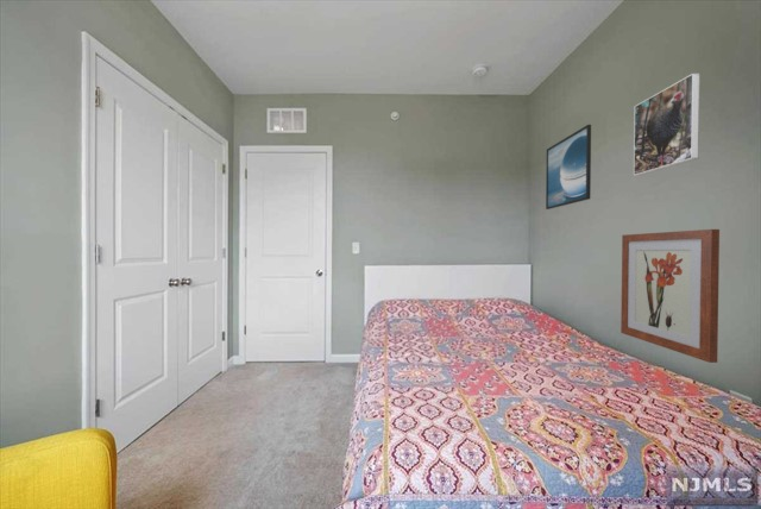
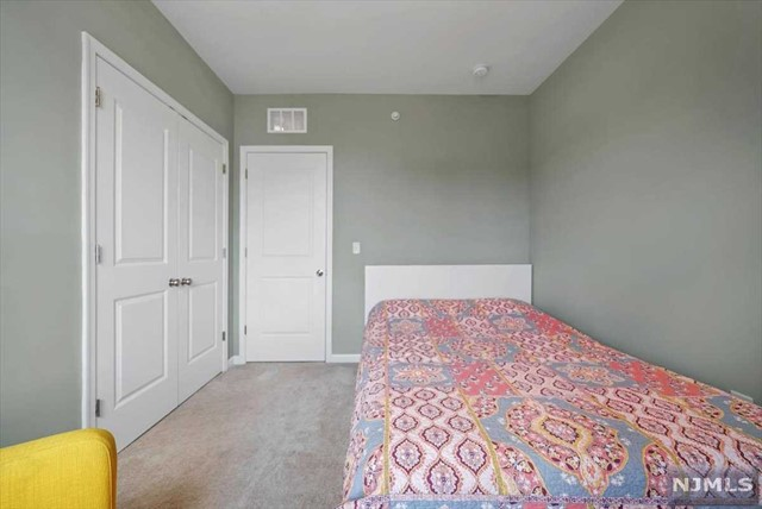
- wall art [620,228,721,364]
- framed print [633,73,702,177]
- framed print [545,124,592,210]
